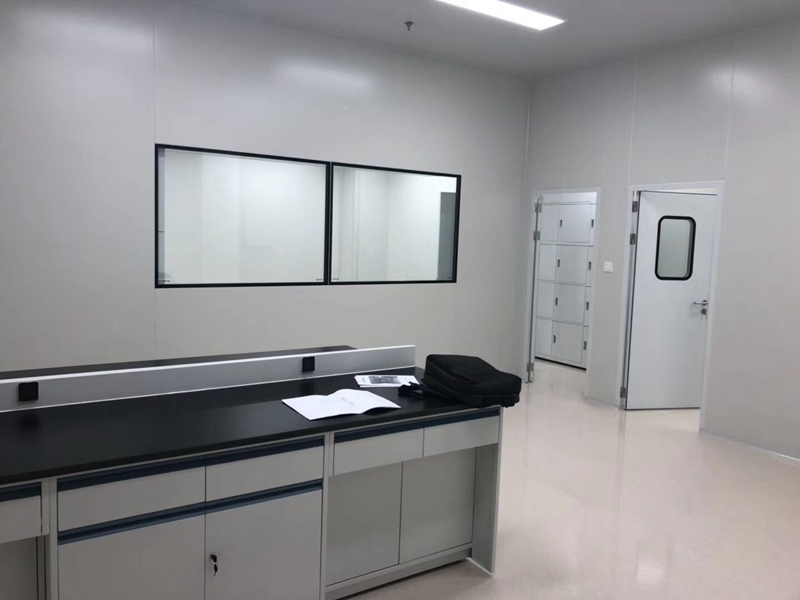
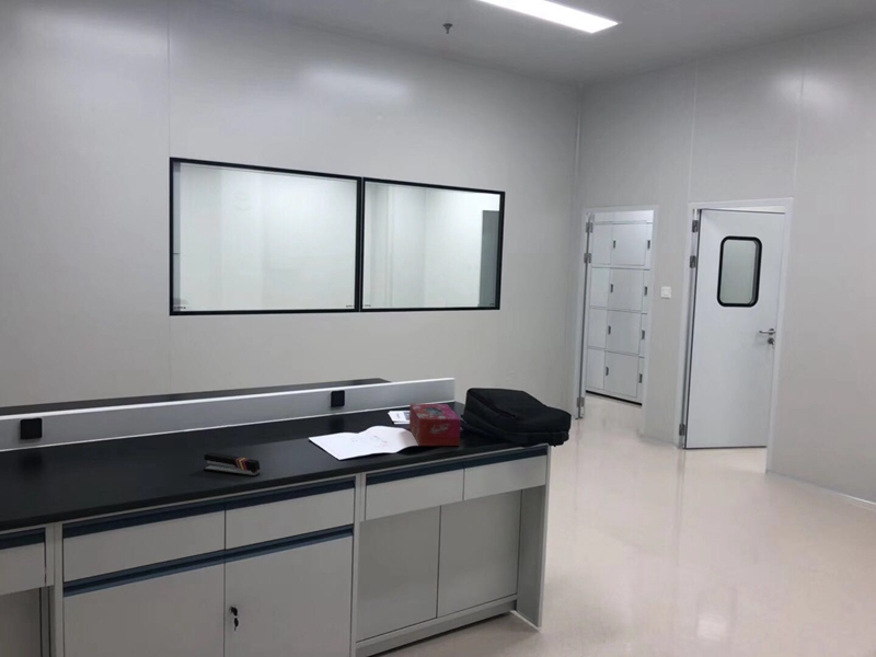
+ tissue box [408,403,462,447]
+ stapler [203,451,261,477]
